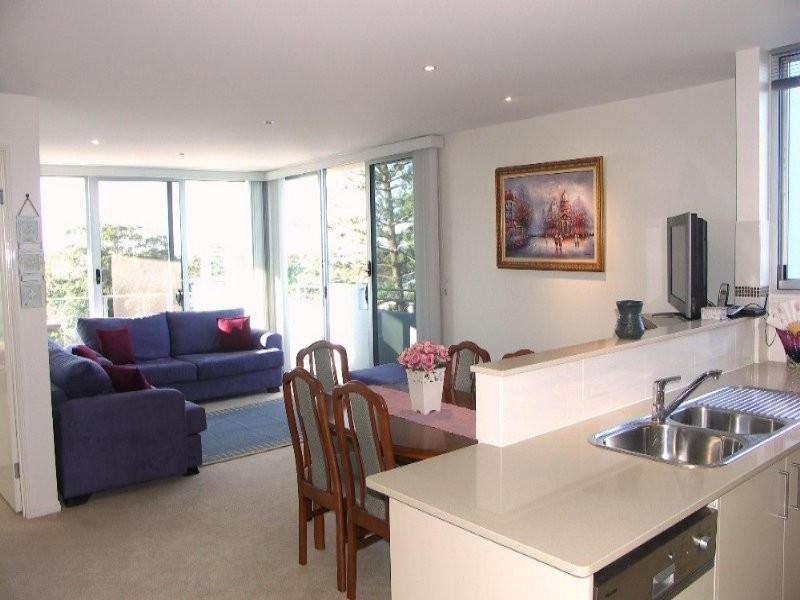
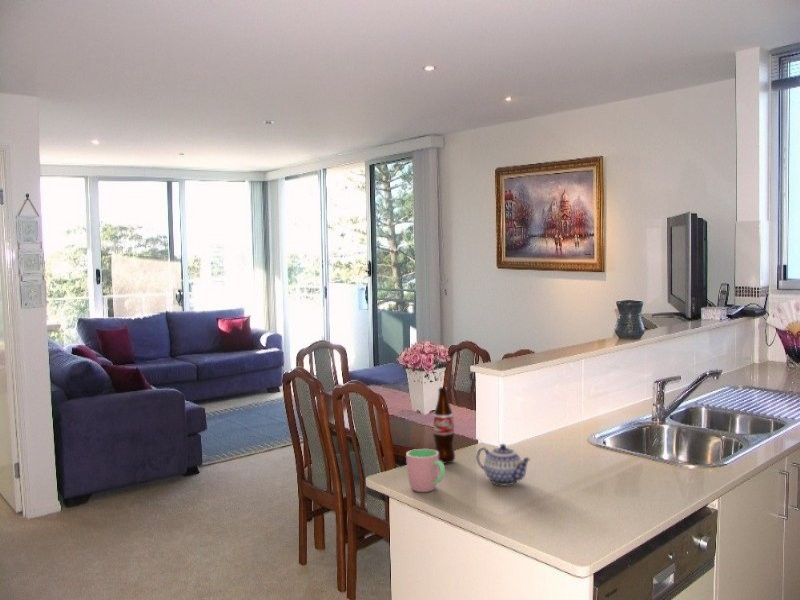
+ teapot [475,443,532,487]
+ bottle [432,386,456,464]
+ cup [405,448,446,493]
